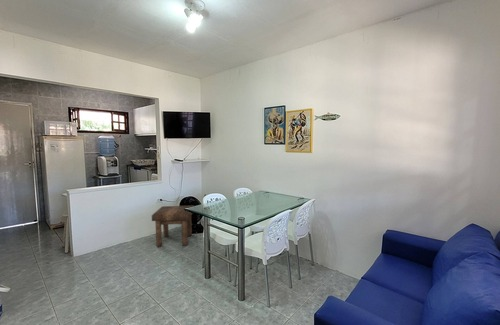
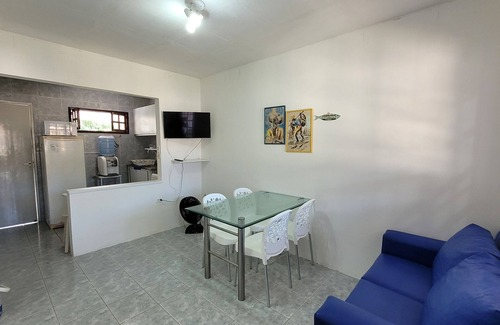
- stool [151,204,195,248]
